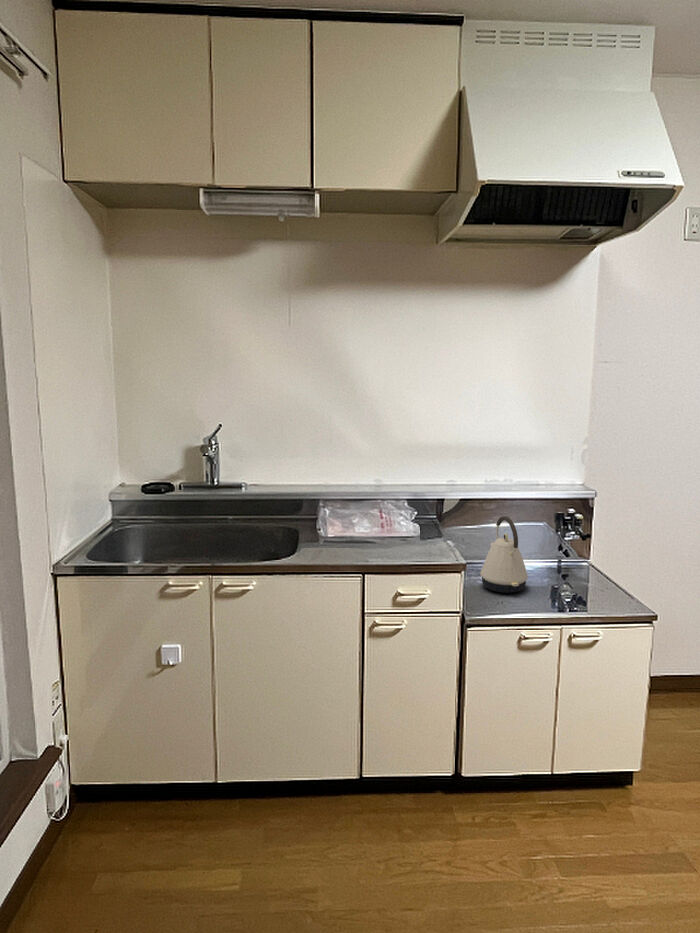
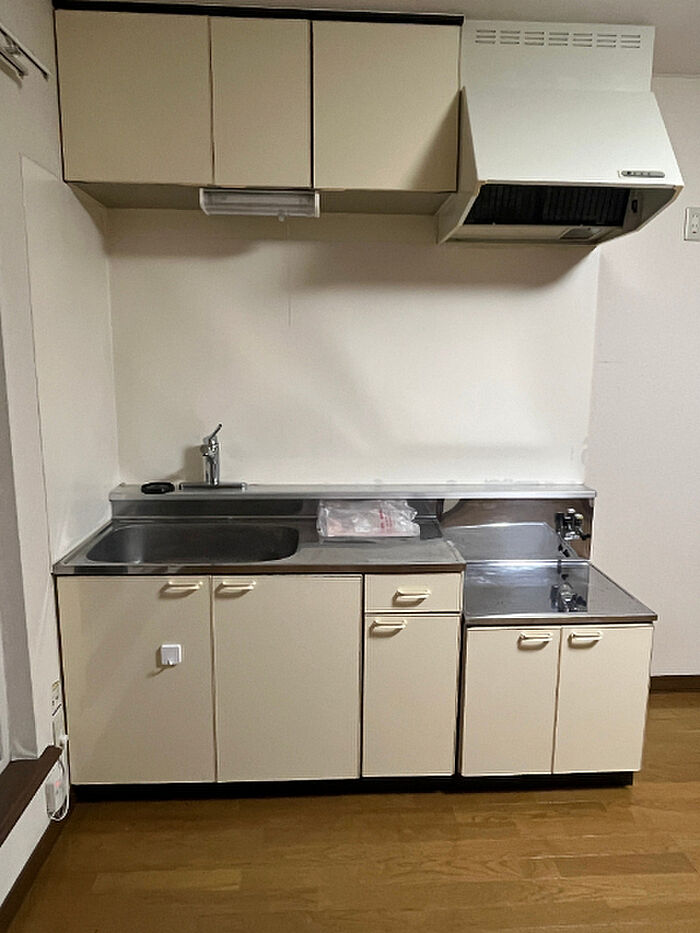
- kettle [479,515,529,594]
